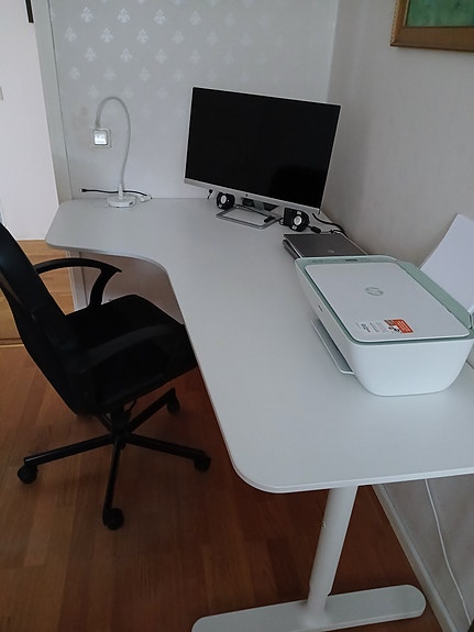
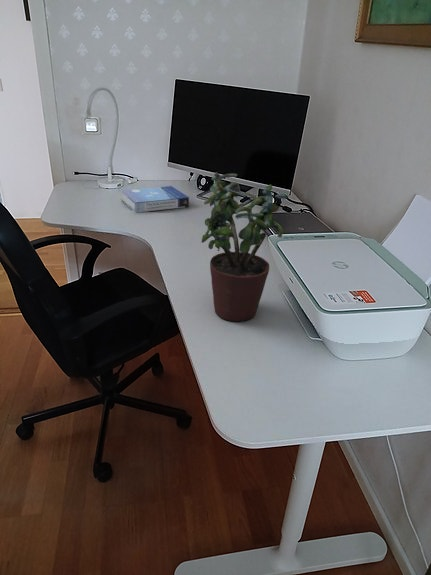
+ potted plant [201,171,289,322]
+ book [120,185,190,214]
